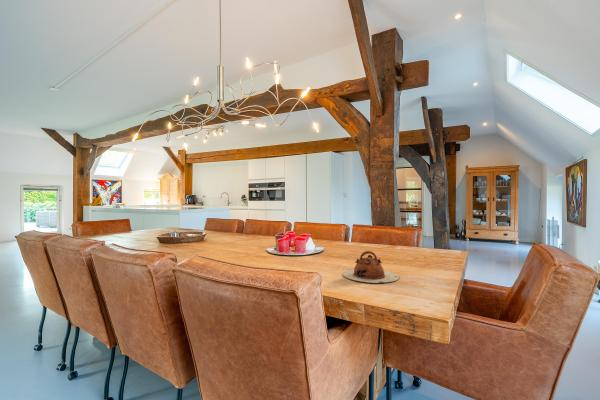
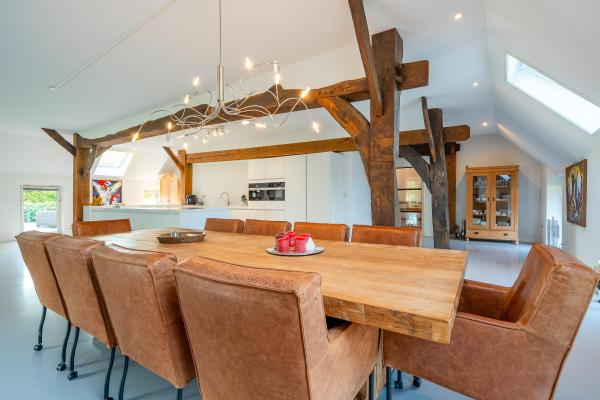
- teapot [342,250,400,284]
